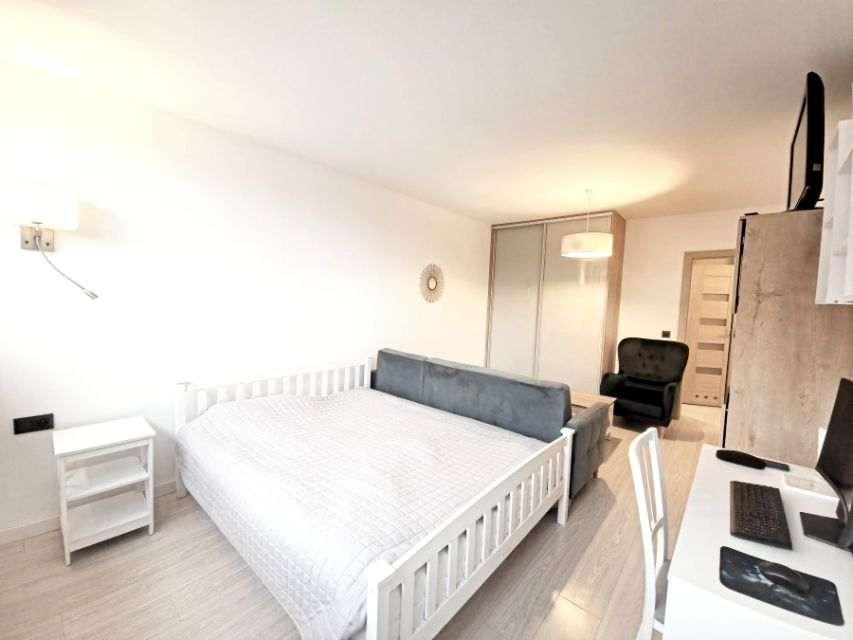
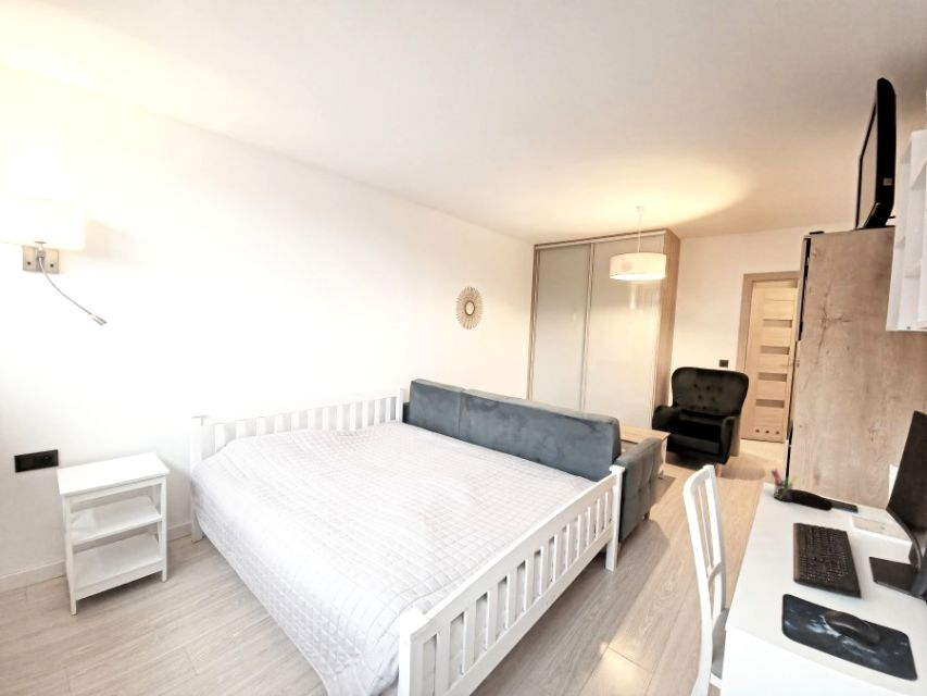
+ pen holder [771,468,799,502]
